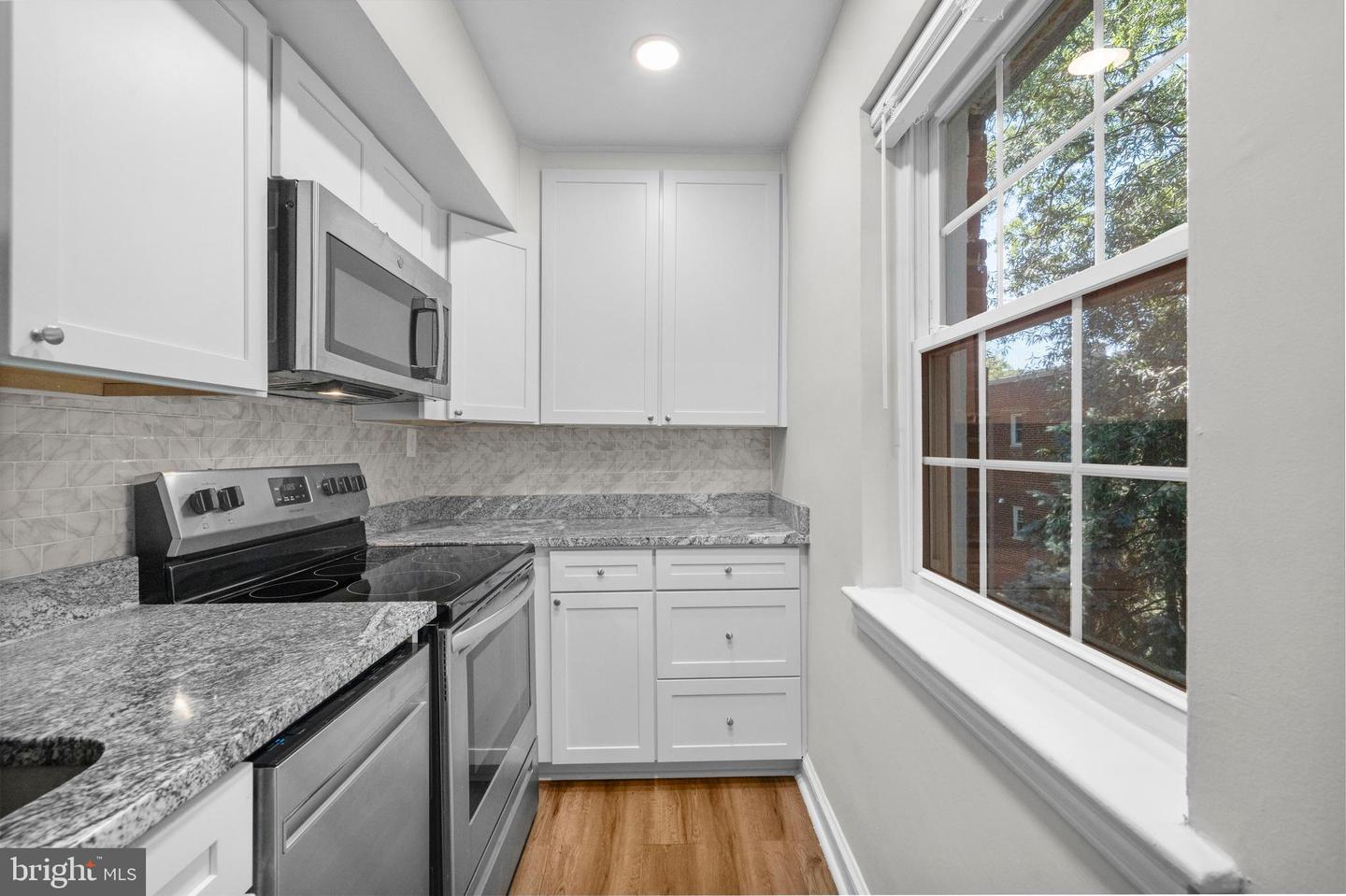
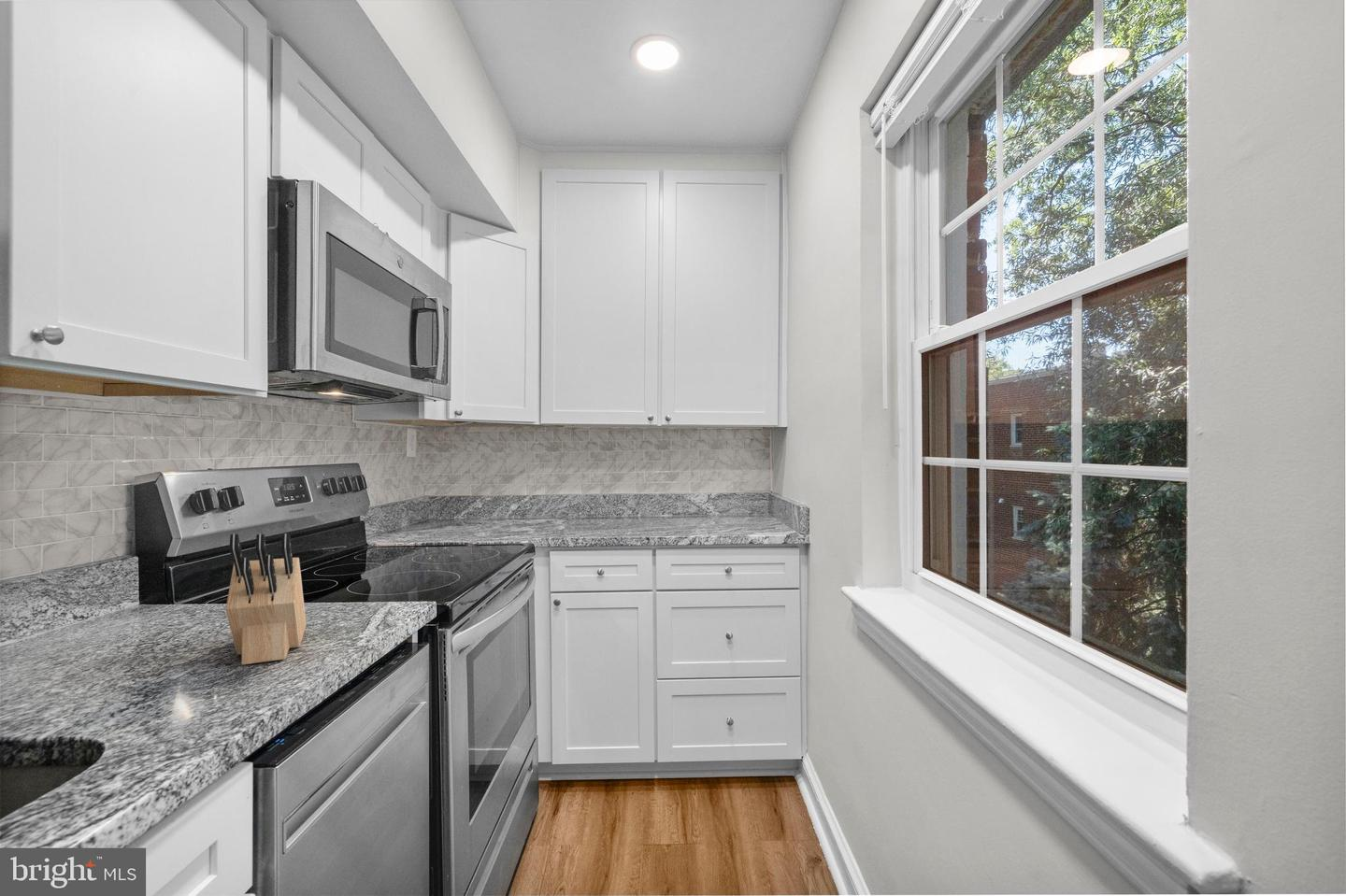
+ knife block [225,533,307,666]
